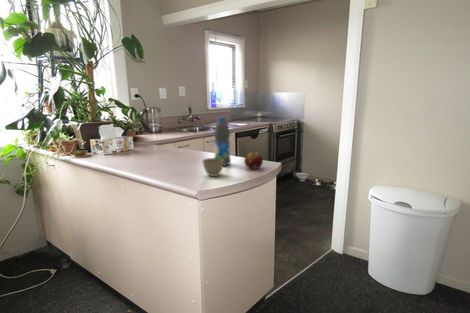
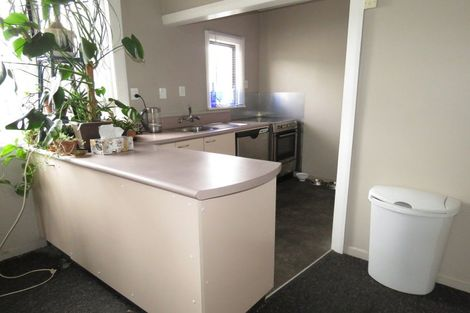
- water bottle [213,116,232,167]
- fruit [243,151,264,170]
- flower pot [201,157,224,177]
